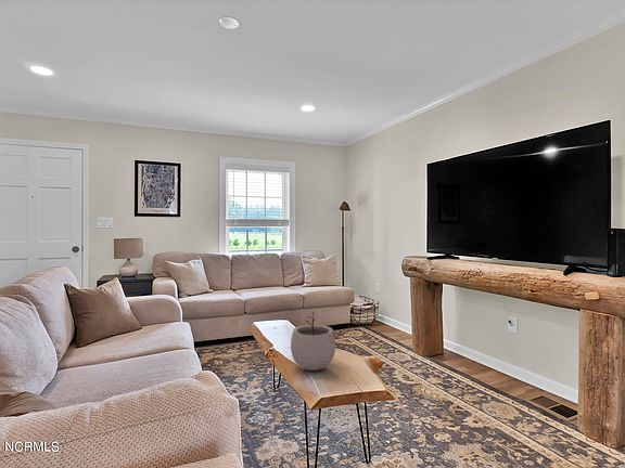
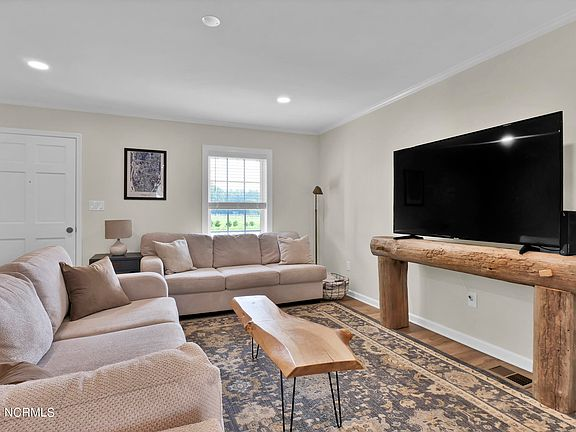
- plant pot [290,311,336,372]
